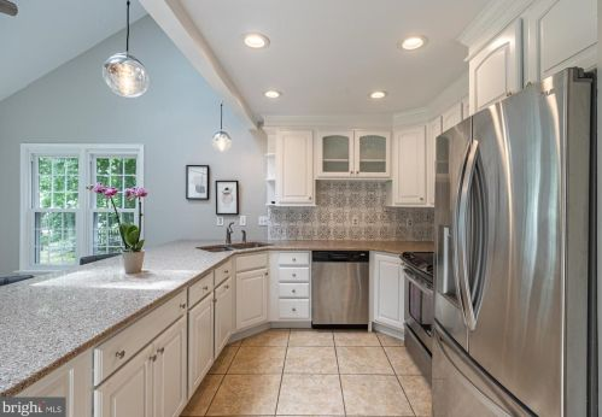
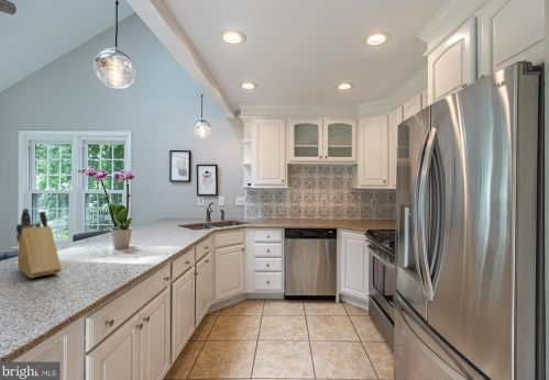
+ knife block [15,208,63,279]
